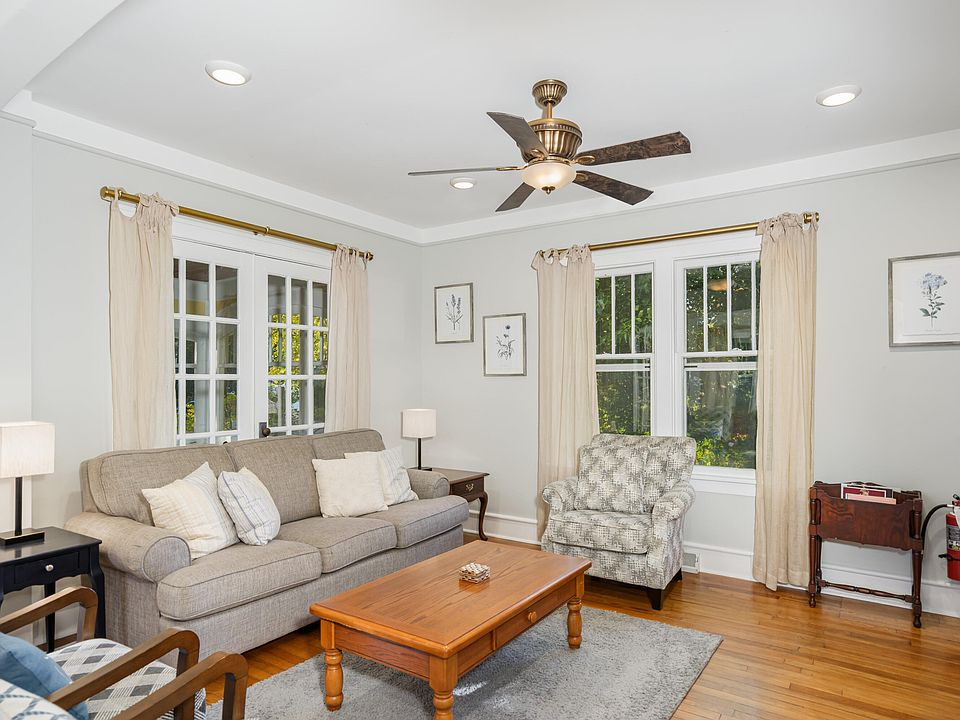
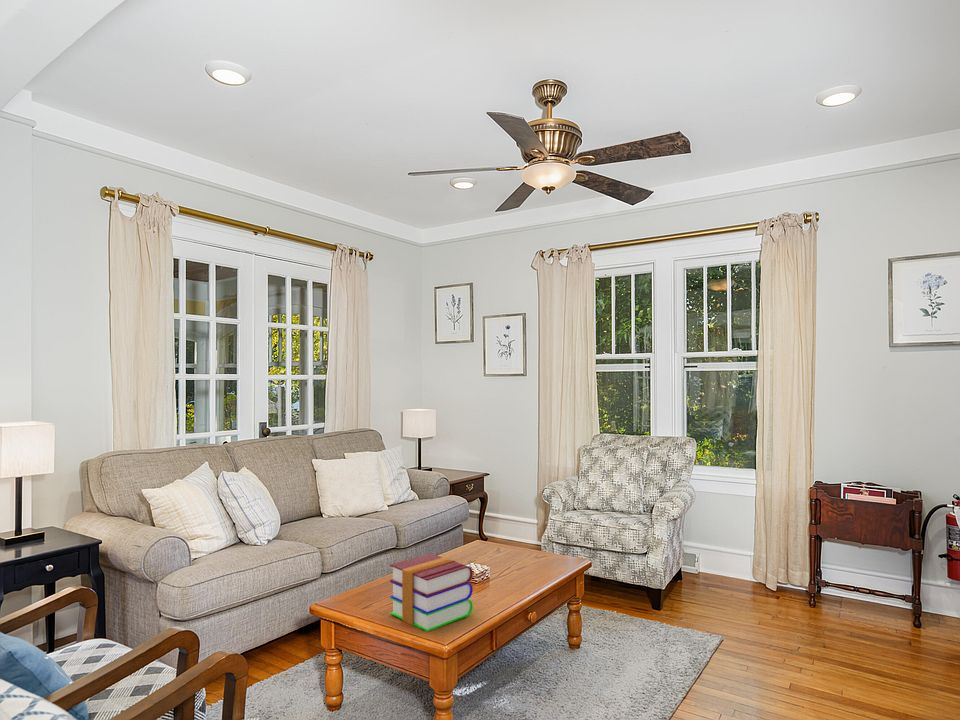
+ books [389,552,474,633]
